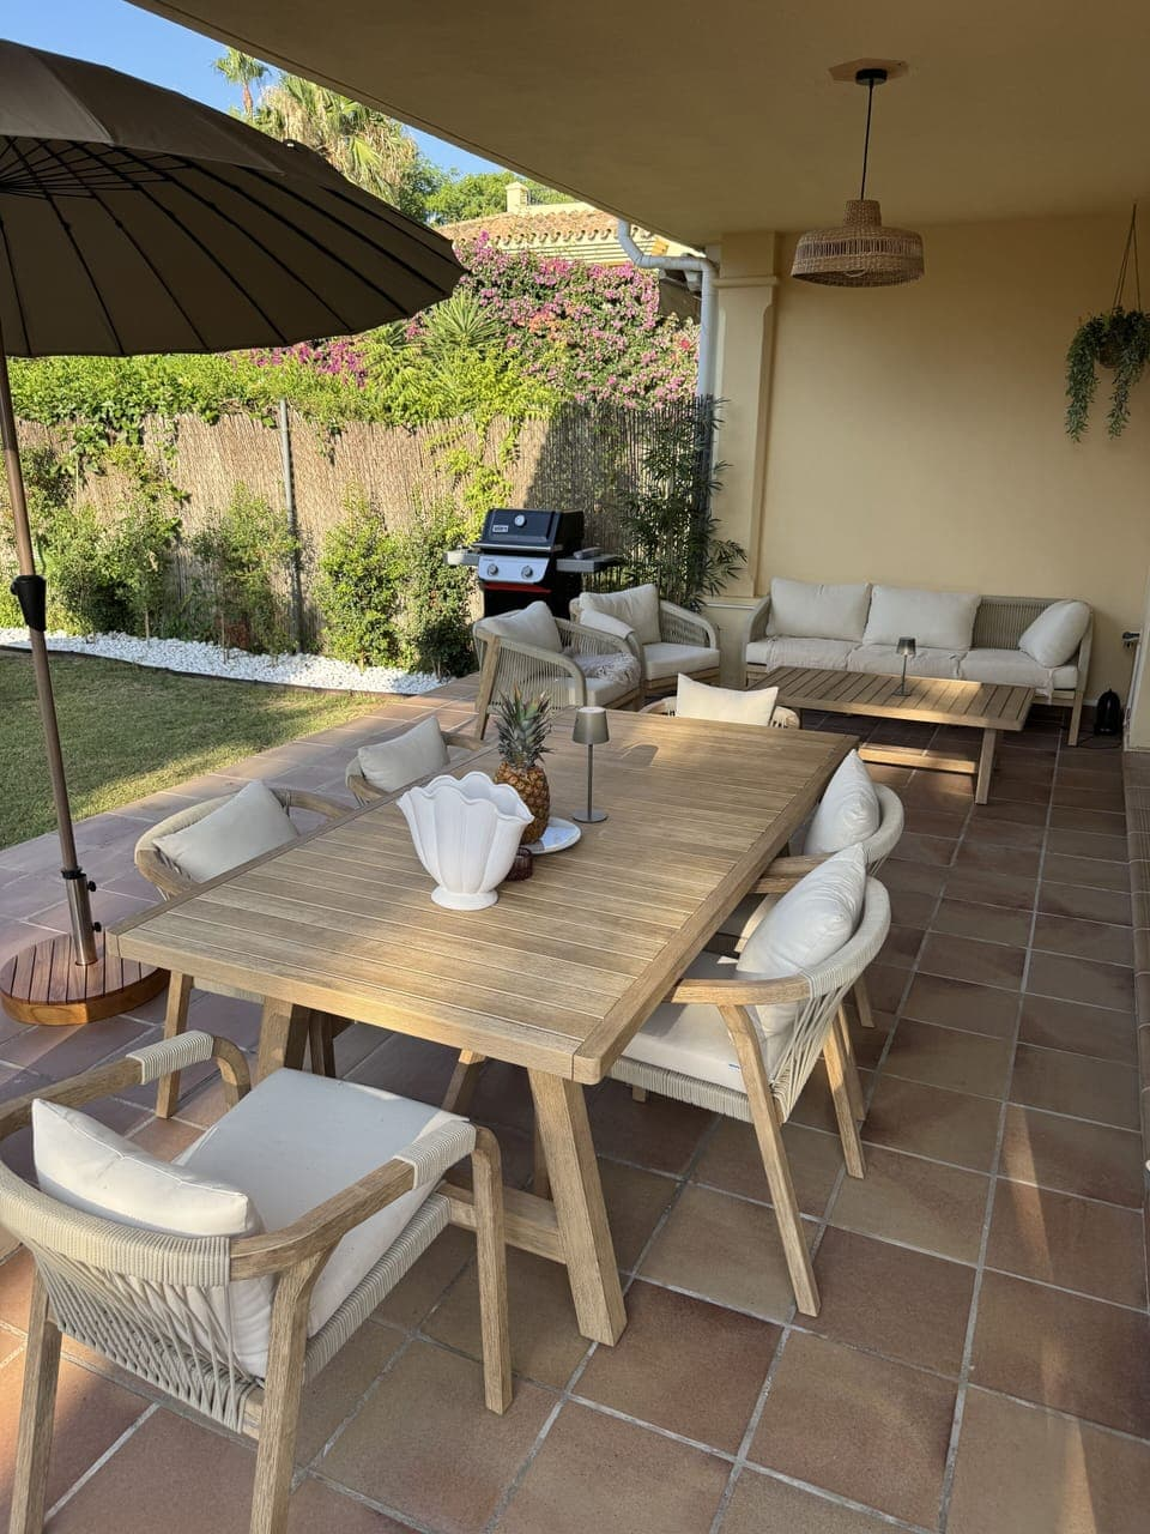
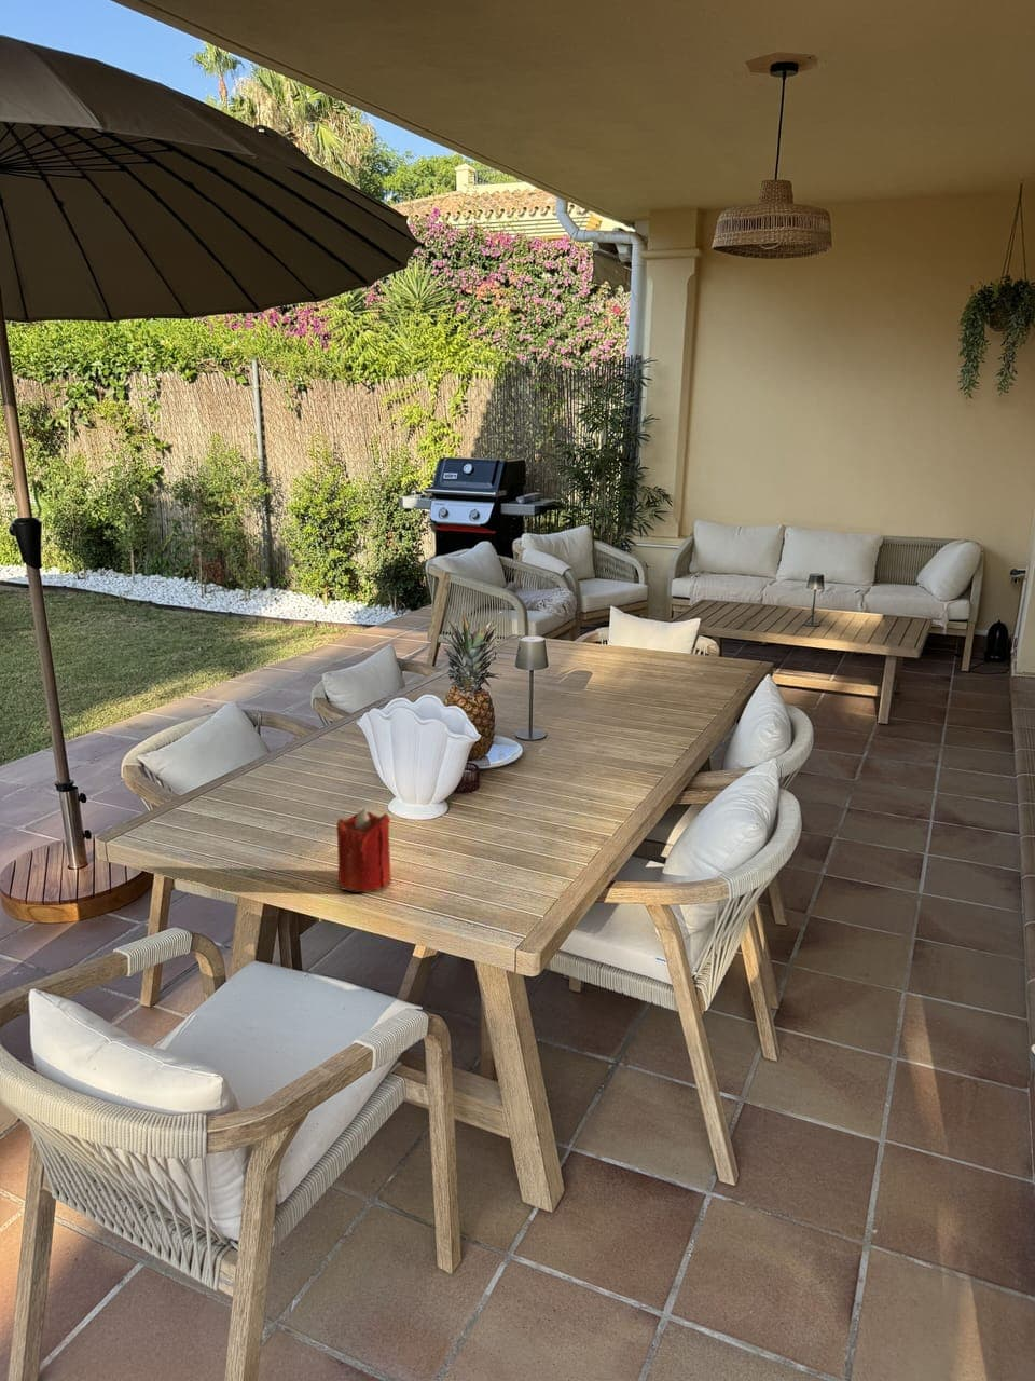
+ candle [335,807,392,894]
